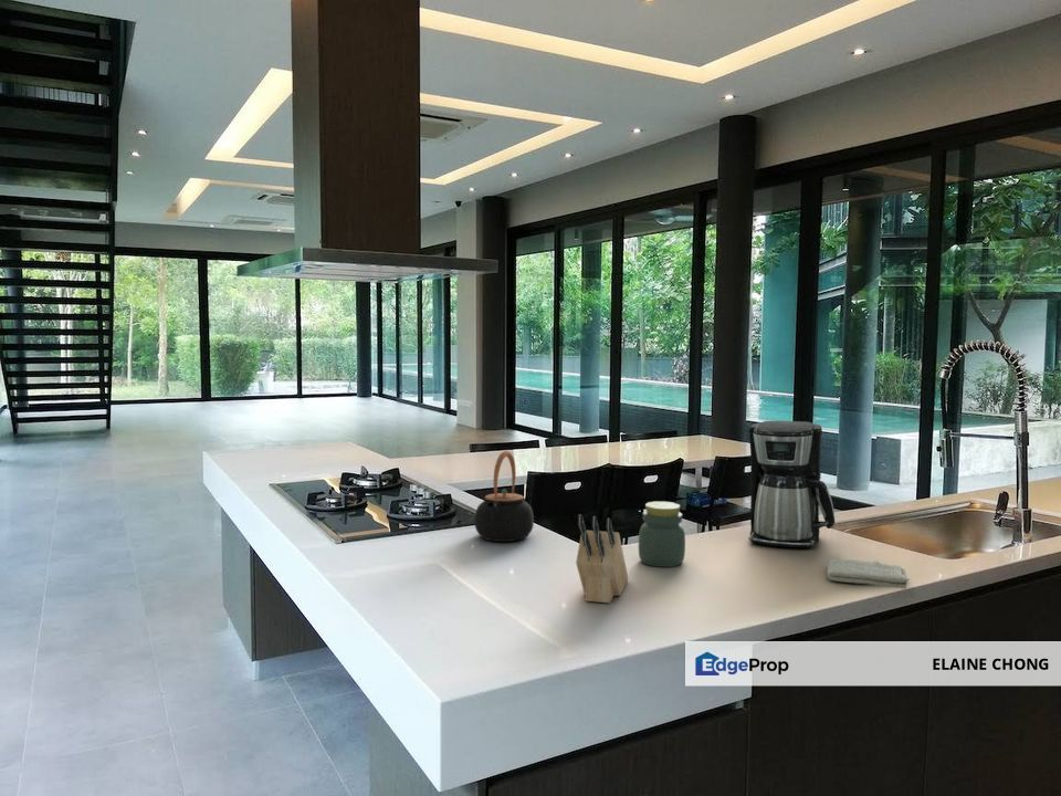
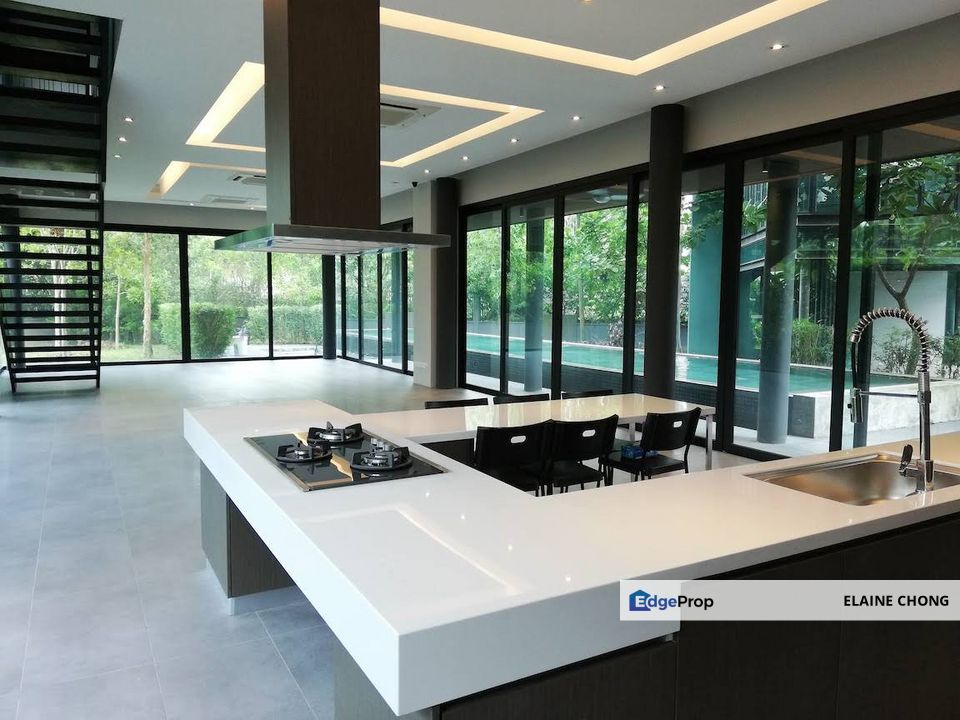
- teapot [473,450,535,543]
- jar [638,501,686,568]
- knife block [575,513,629,604]
- coffee maker [747,420,836,548]
- washcloth [824,557,911,589]
